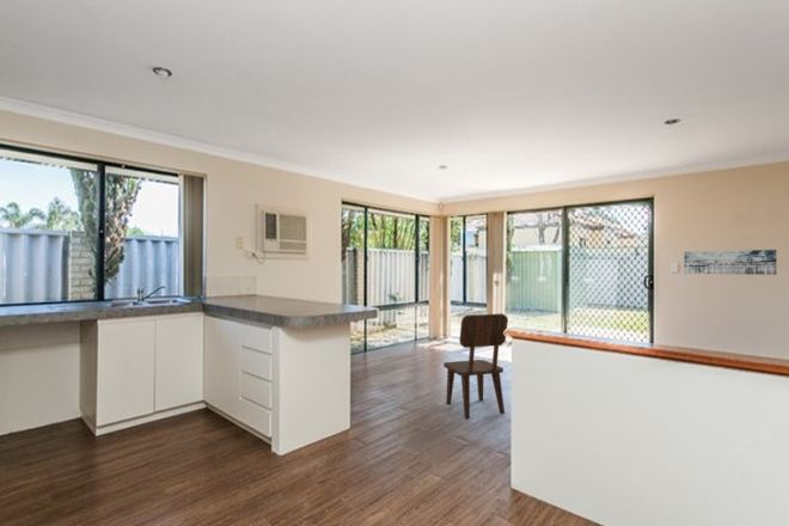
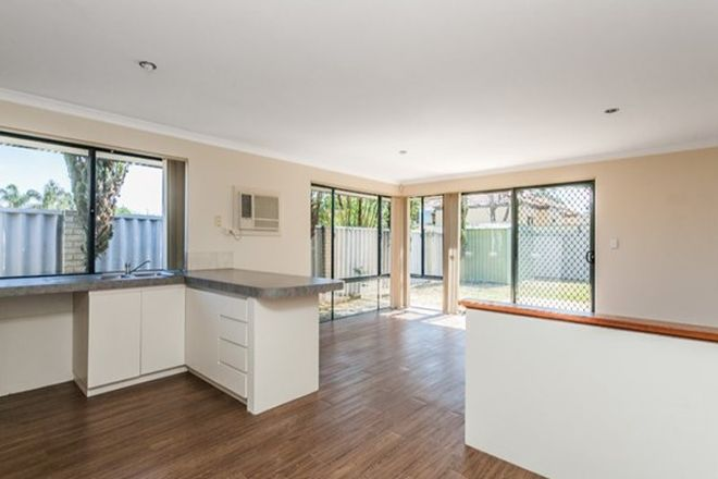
- wall art [683,249,778,276]
- dining chair [442,312,509,420]
